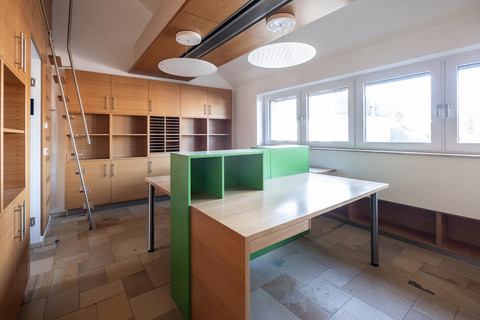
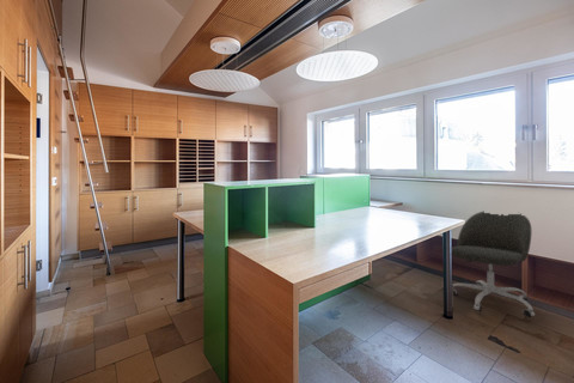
+ office chair [451,211,536,318]
